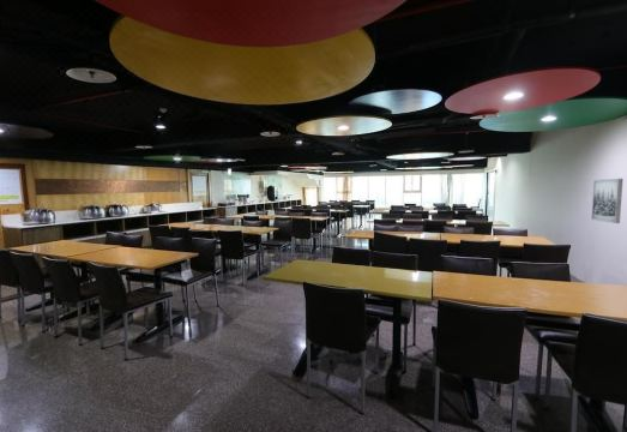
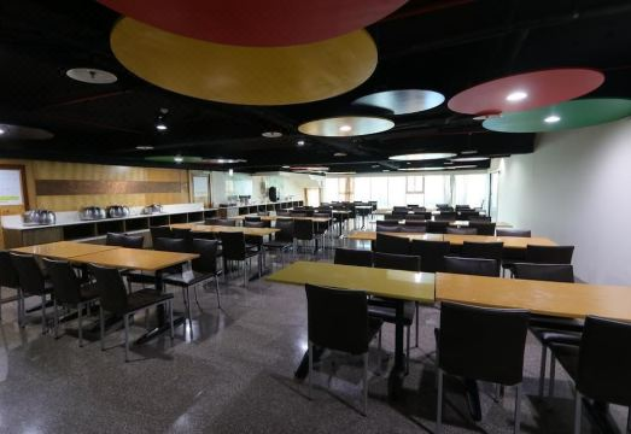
- wall art [590,178,625,224]
